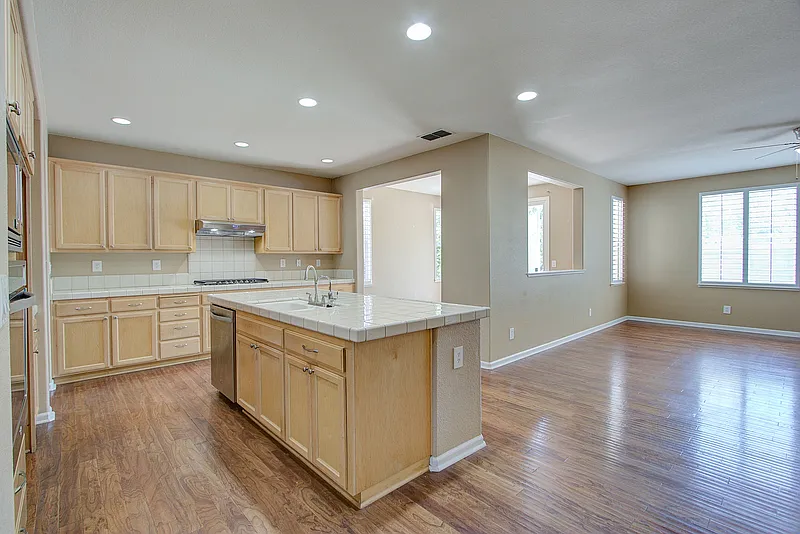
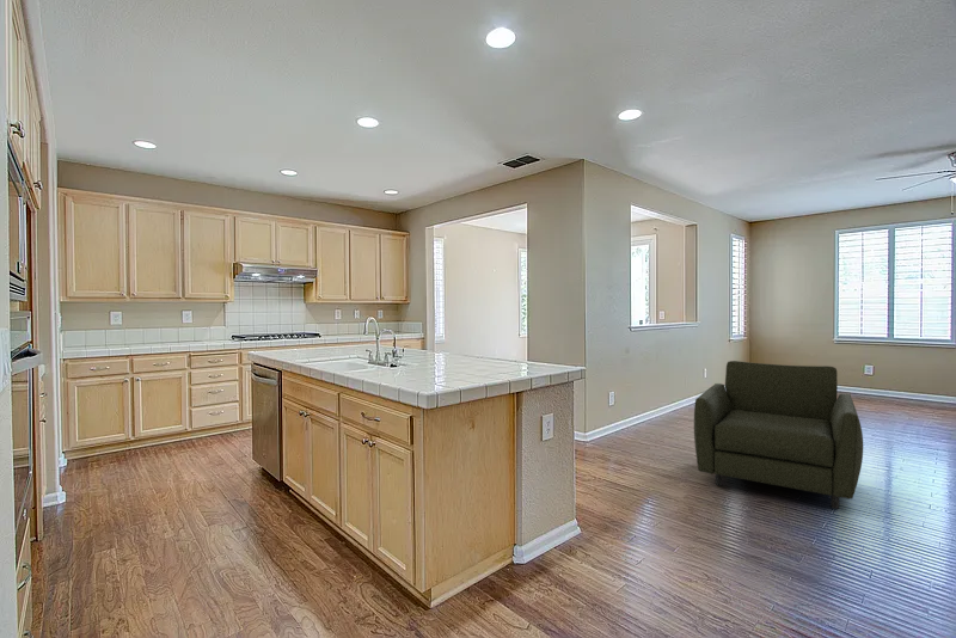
+ armchair [693,360,864,510]
